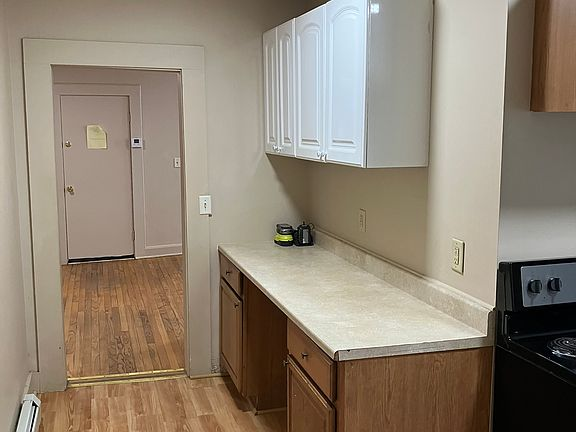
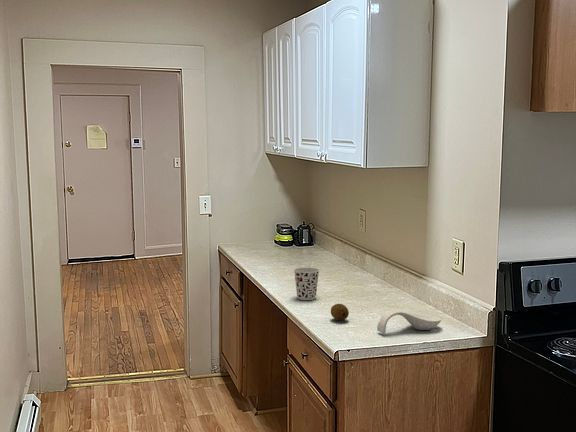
+ fruit [330,303,350,321]
+ cup [293,267,320,301]
+ spoon rest [376,309,442,335]
